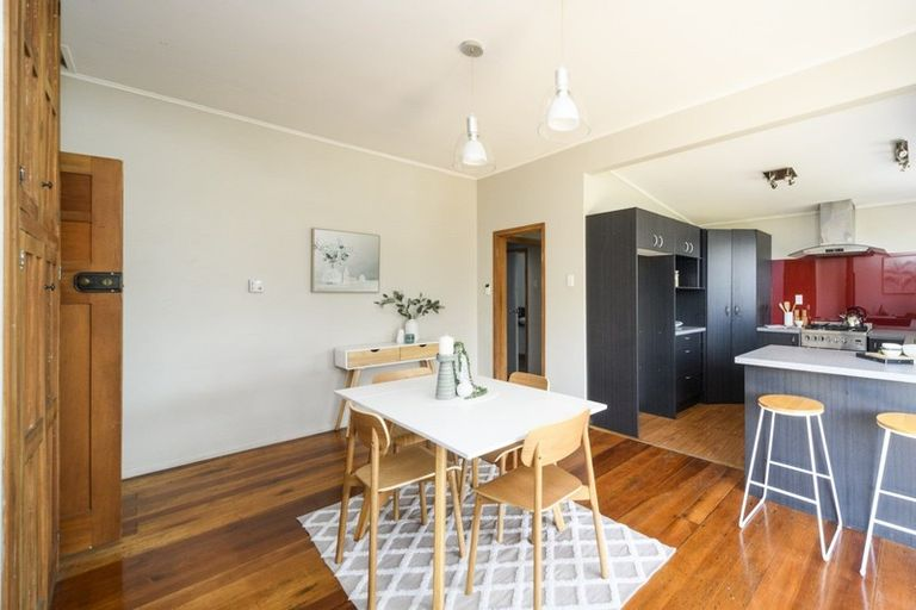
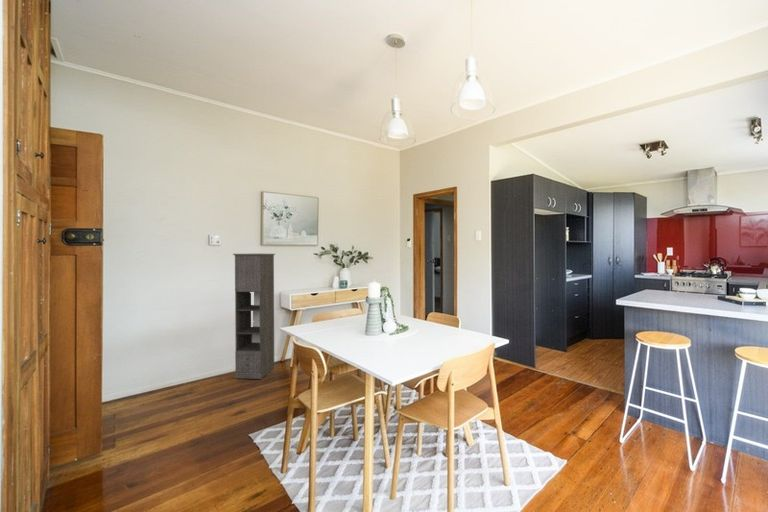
+ storage cabinet [232,253,276,380]
